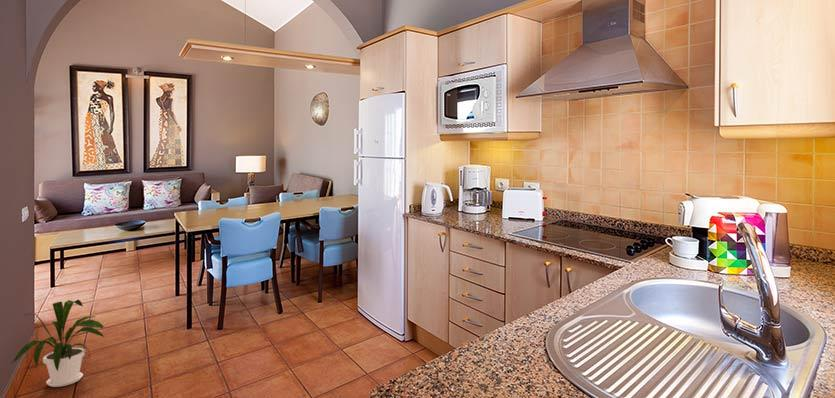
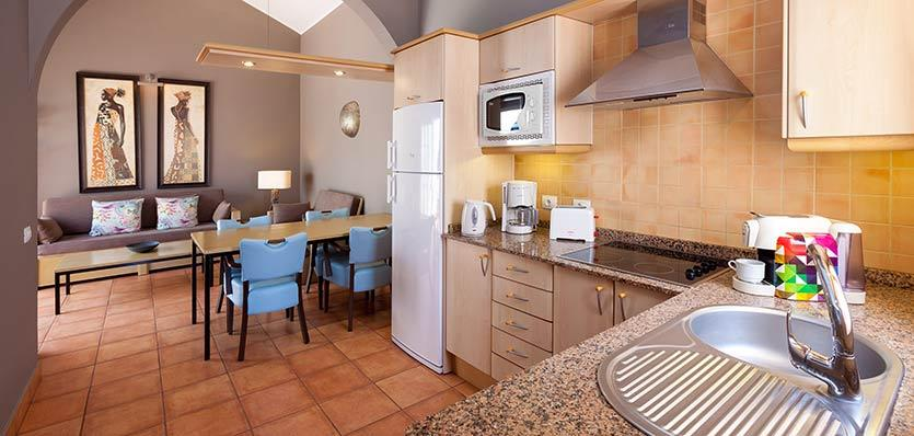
- house plant [11,299,105,388]
